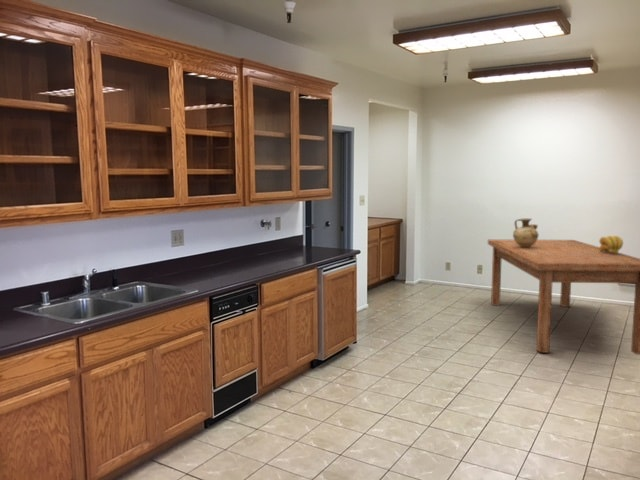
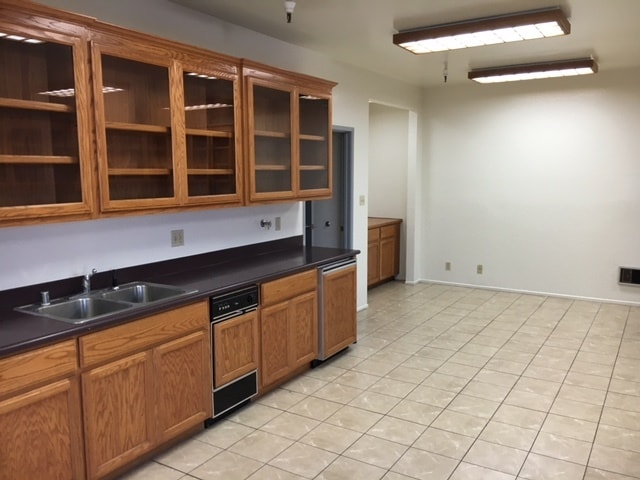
- ceramic jug [512,217,540,248]
- dining table [487,239,640,356]
- banana bunch [598,235,624,255]
